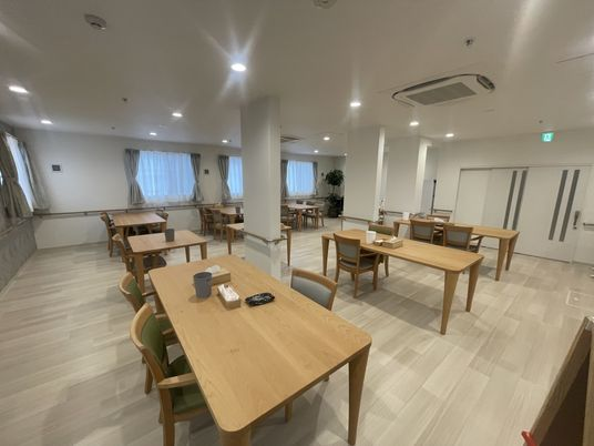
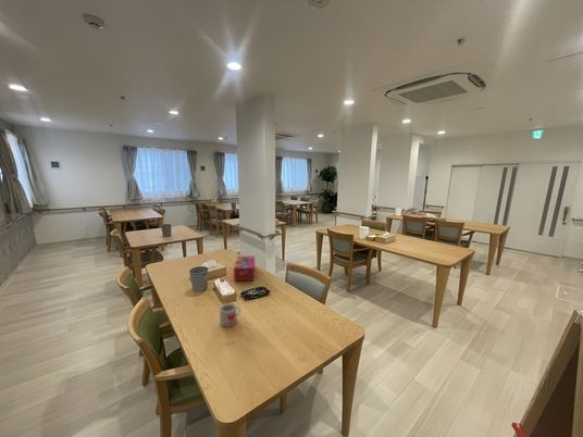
+ tissue box [233,254,256,282]
+ mug [219,302,241,328]
